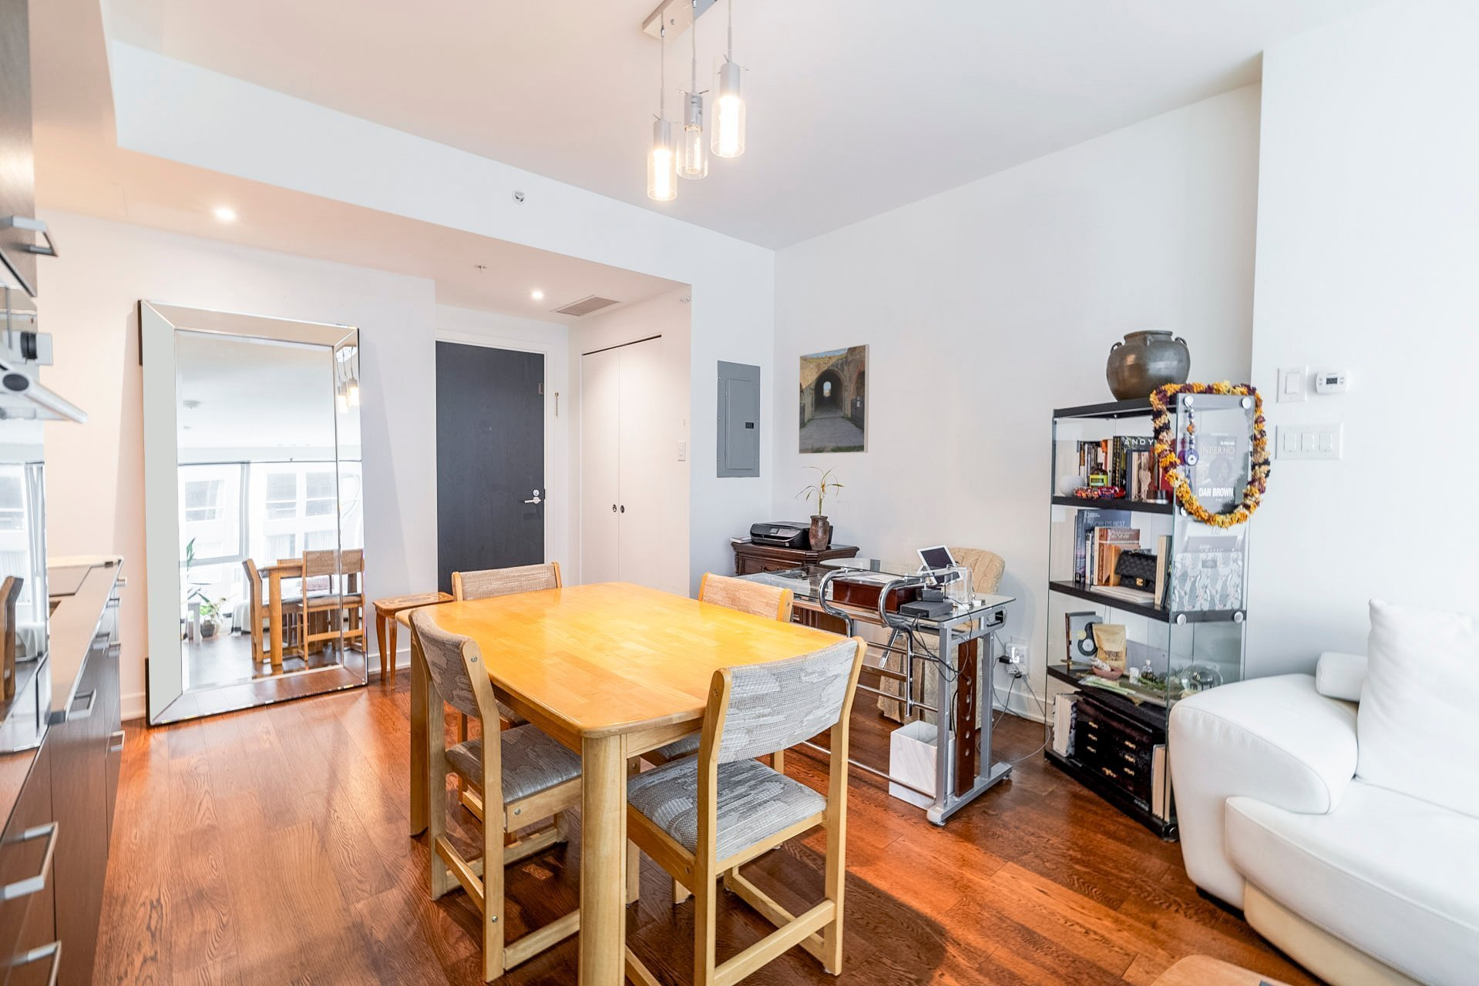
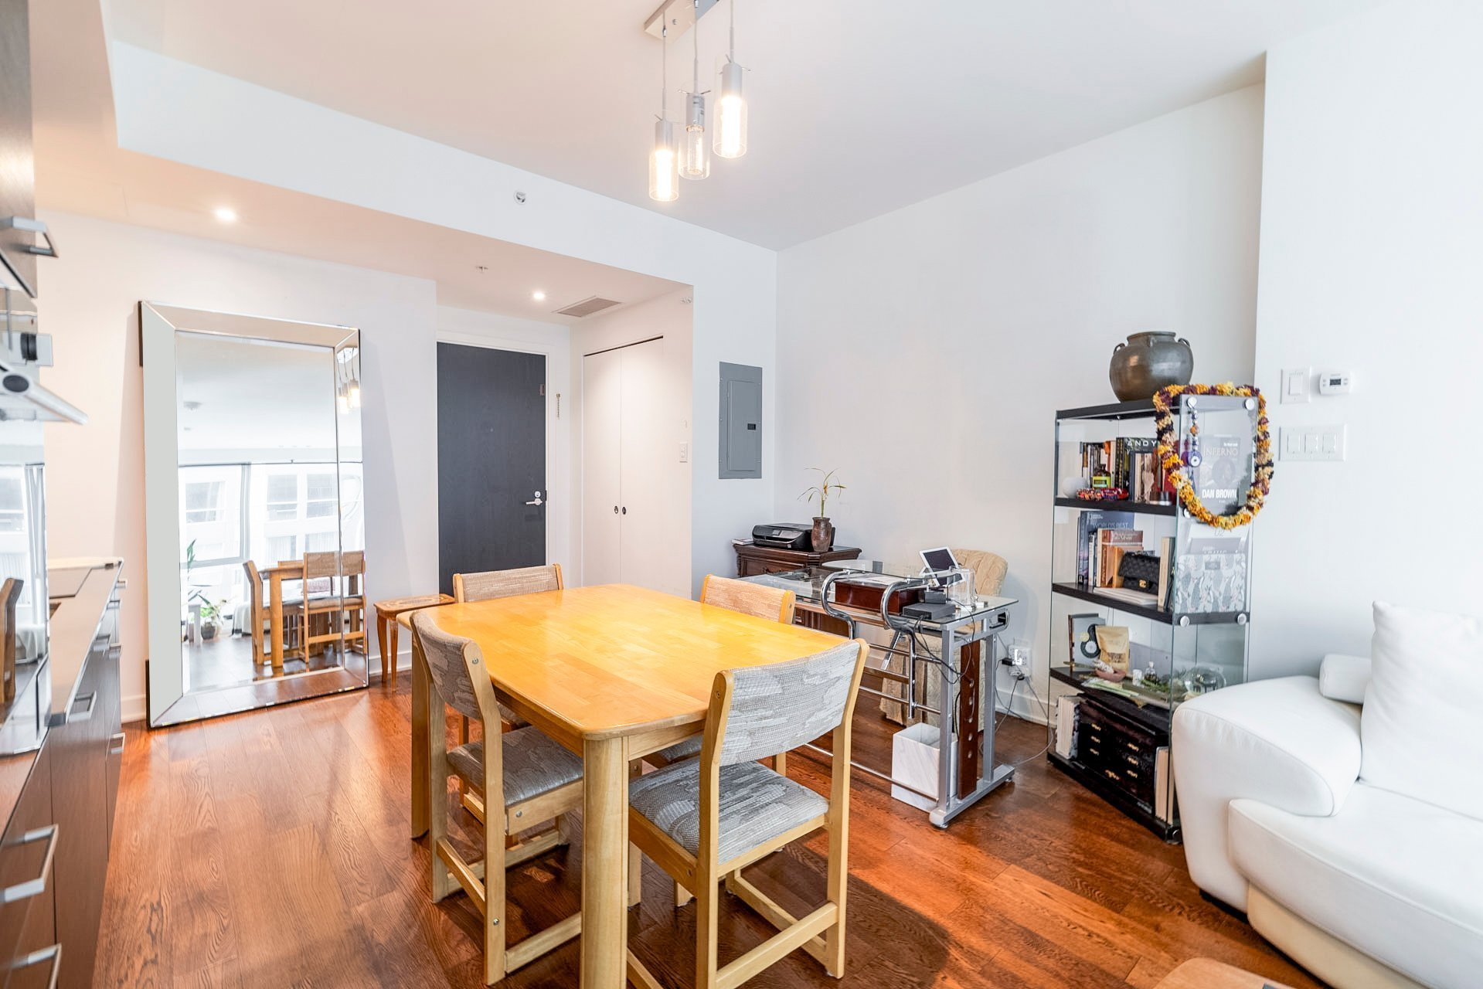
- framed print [798,343,870,456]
